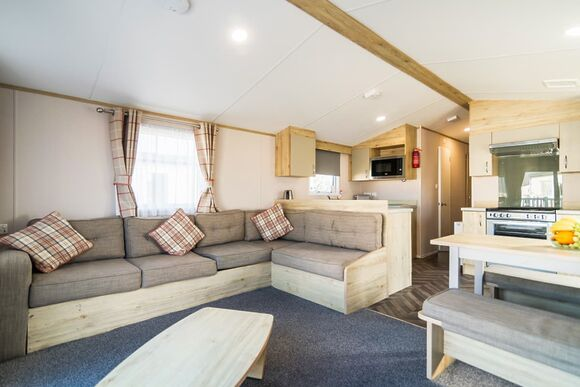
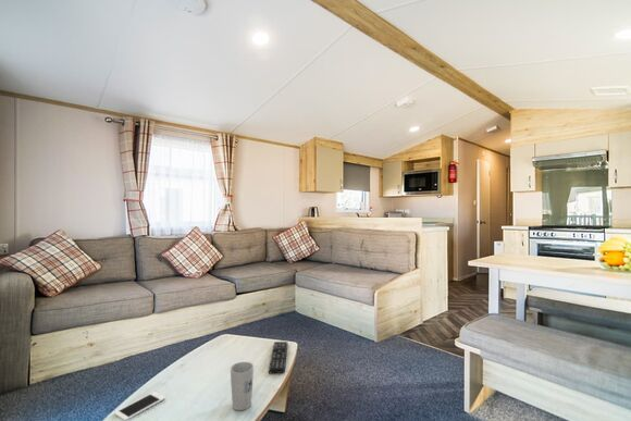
+ cup [230,361,255,411]
+ remote control [268,340,288,374]
+ cell phone [113,391,166,421]
